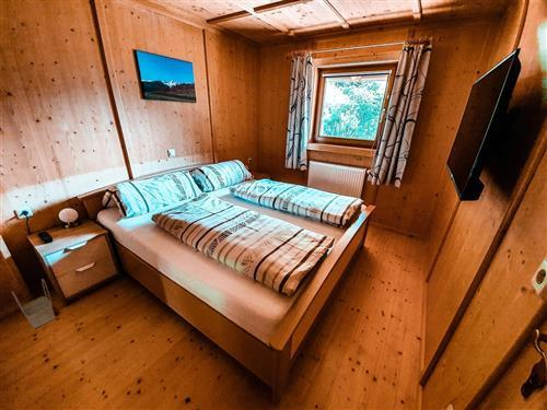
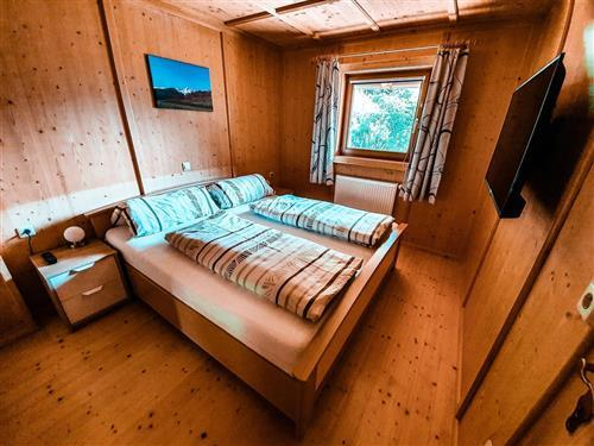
- basket [11,278,56,329]
